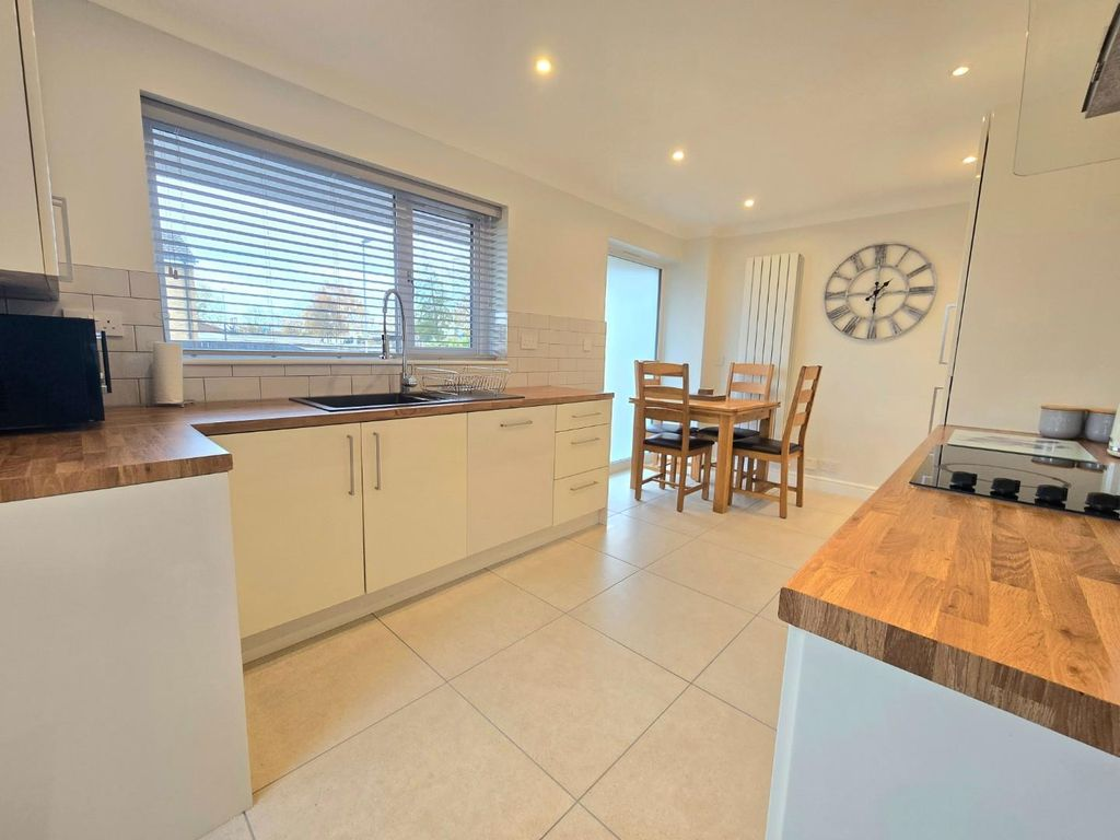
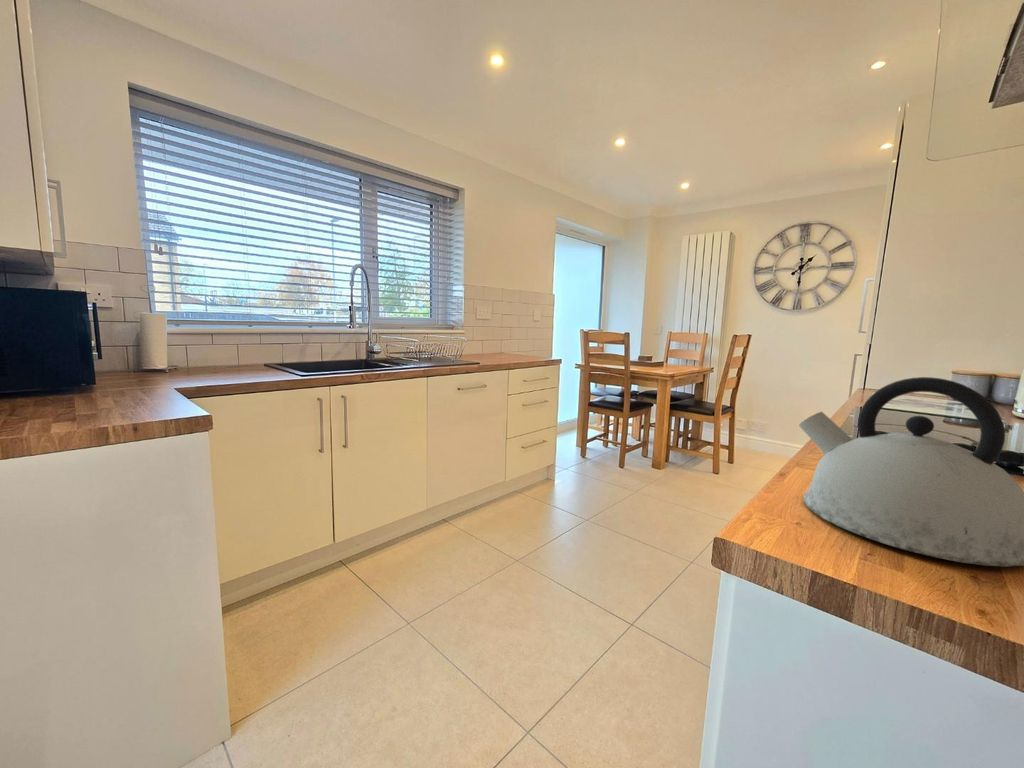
+ kettle [798,376,1024,568]
